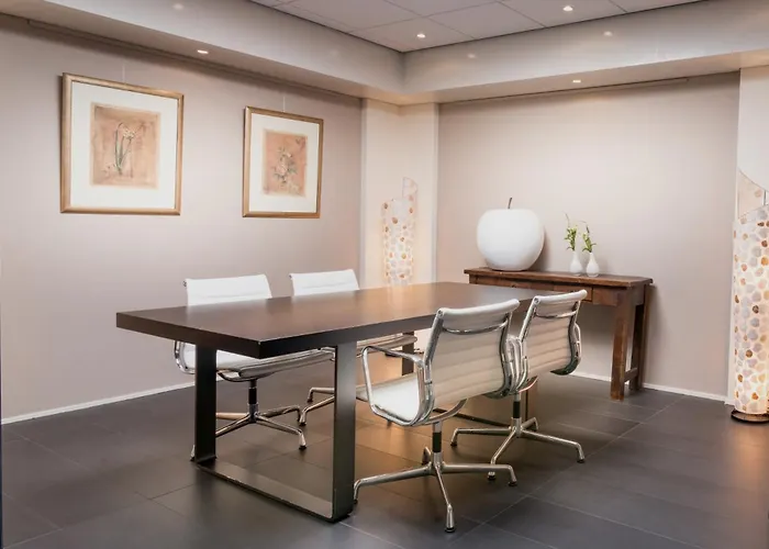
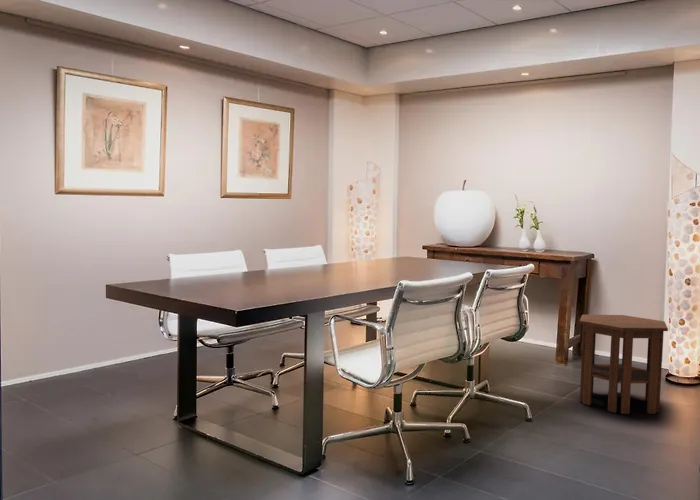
+ side table [579,314,669,415]
